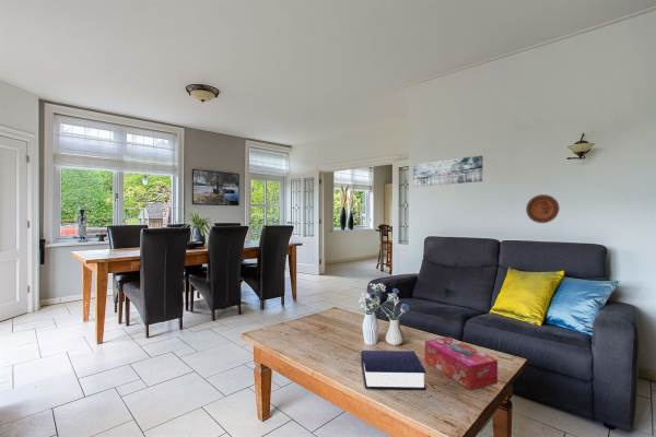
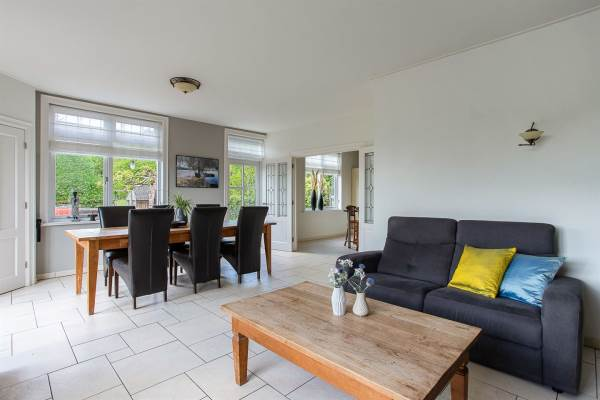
- book [360,350,427,391]
- tissue box [424,335,499,391]
- wall art [412,155,484,188]
- decorative plate [525,193,561,224]
